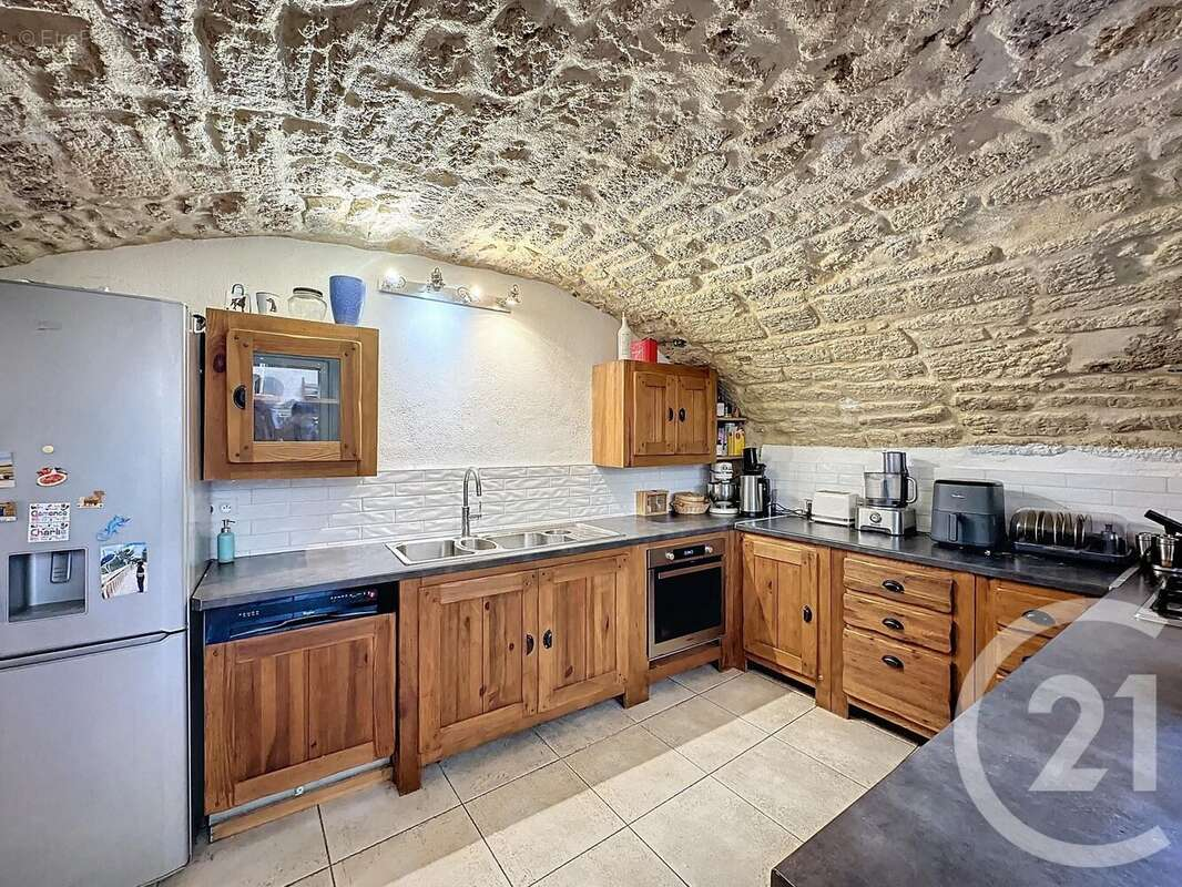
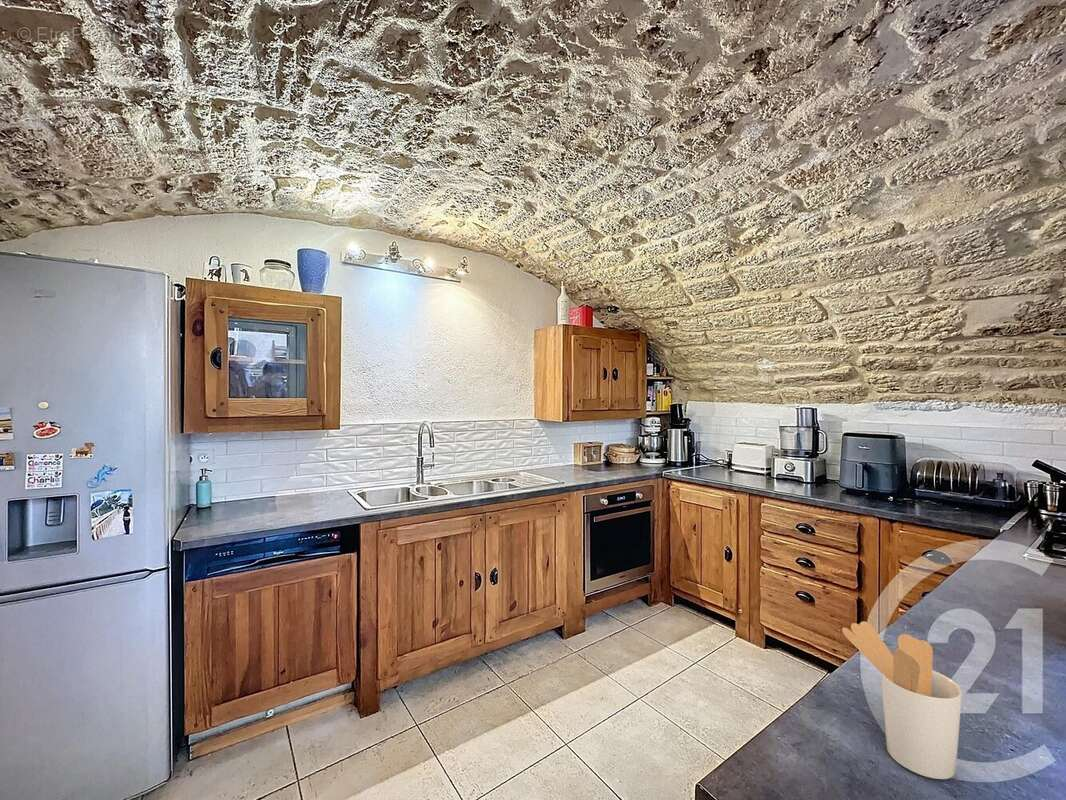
+ utensil holder [841,620,963,780]
